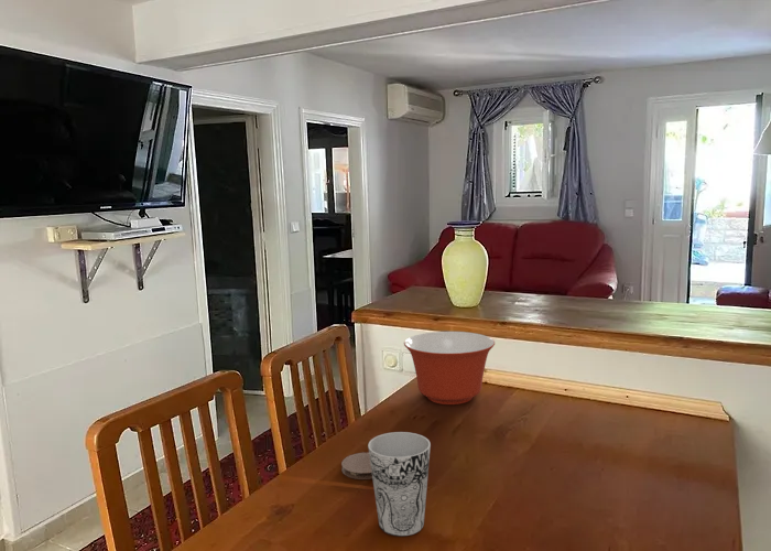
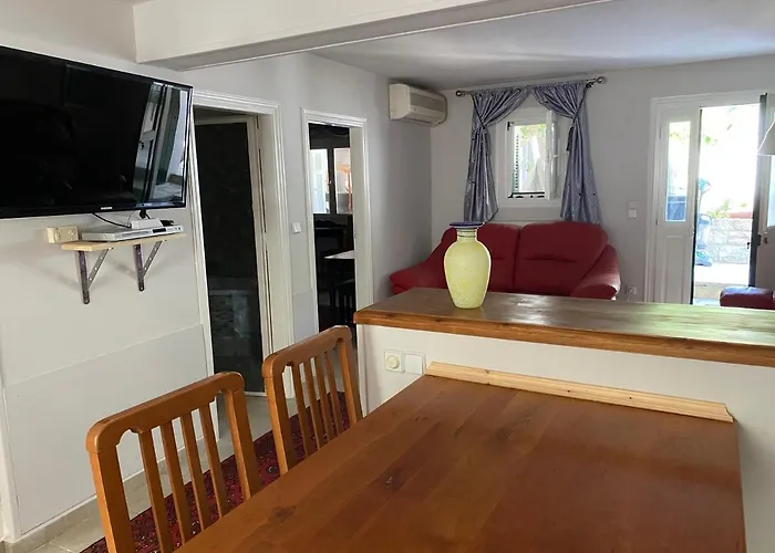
- coaster [340,452,372,480]
- mixing bowl [403,331,496,406]
- cup [367,431,432,537]
